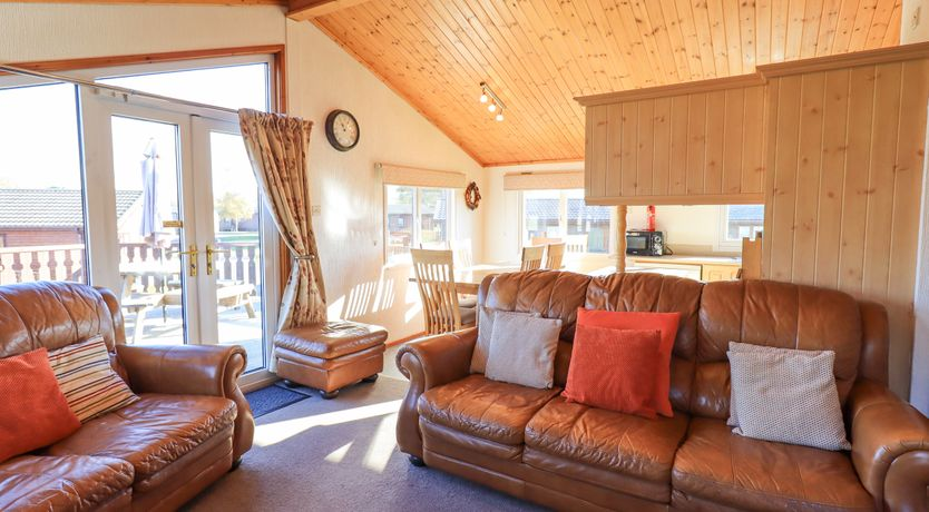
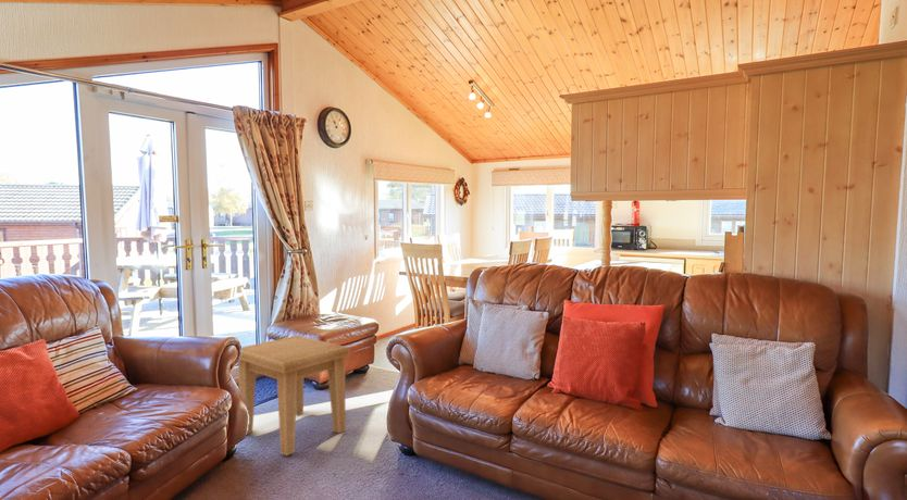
+ side table [237,335,350,457]
